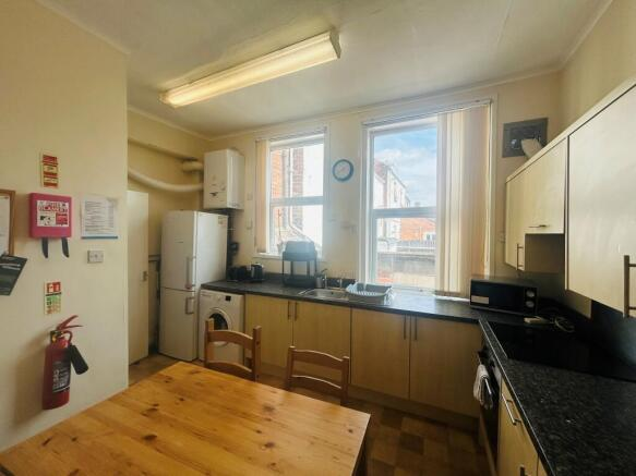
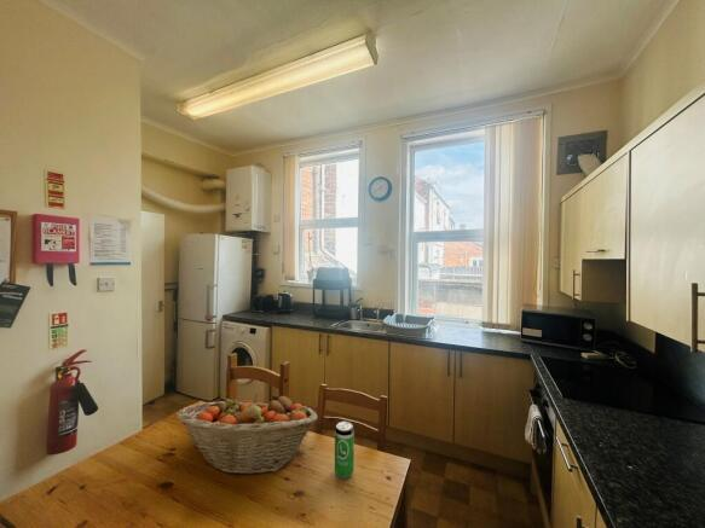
+ beverage can [334,420,356,480]
+ fruit basket [175,393,319,476]
